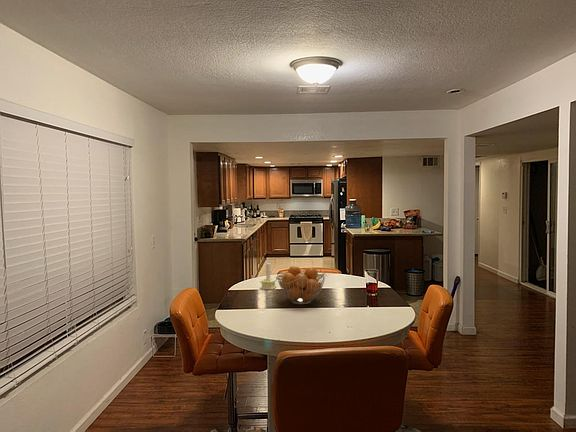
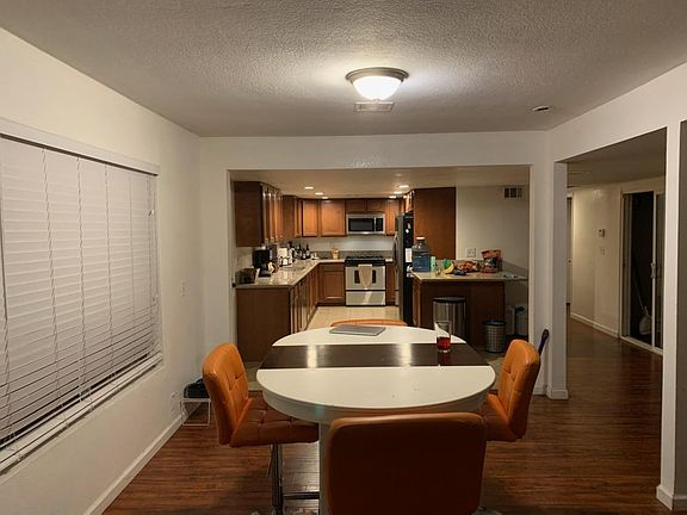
- fruit basket [276,265,326,305]
- candle [259,260,278,291]
